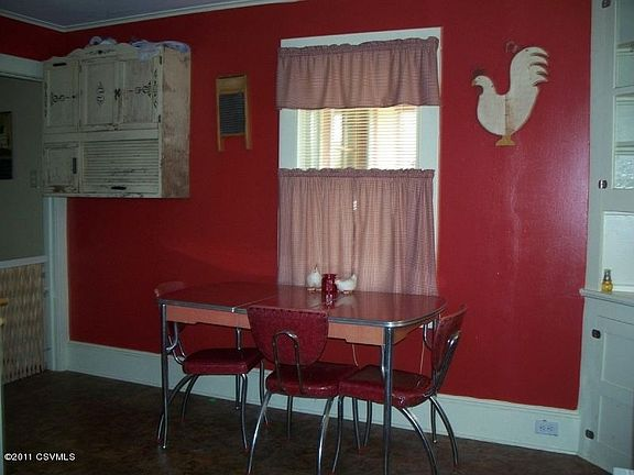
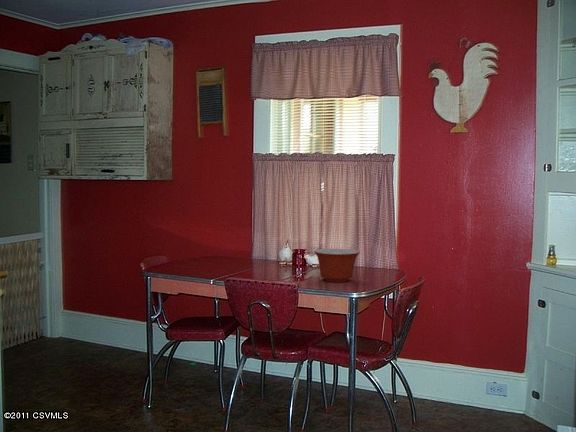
+ mixing bowl [313,248,361,283]
